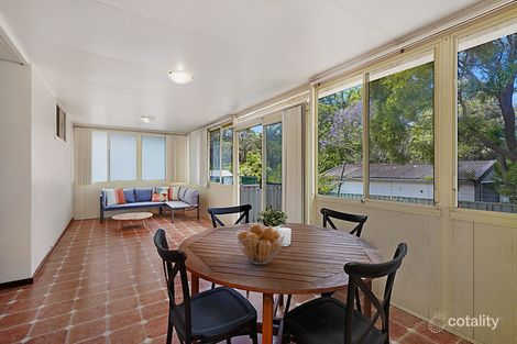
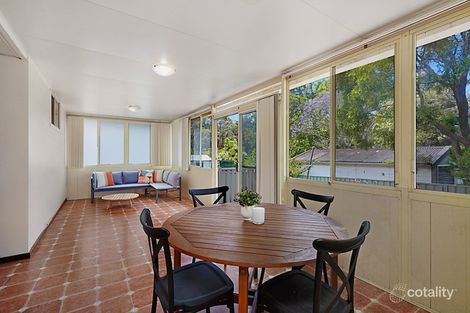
- fruit basket [235,223,285,265]
